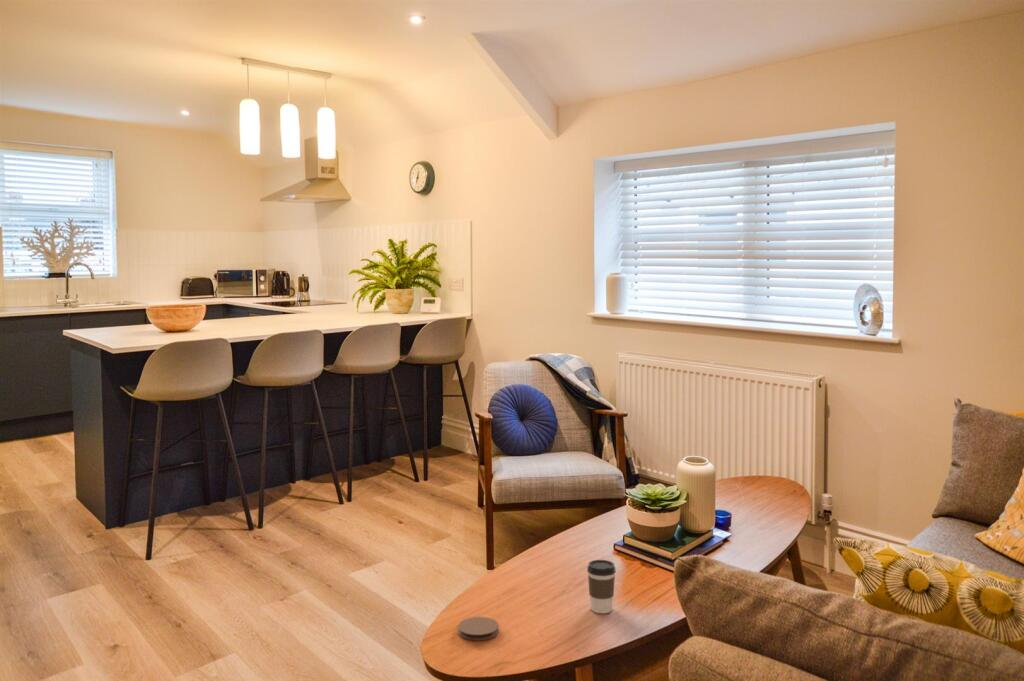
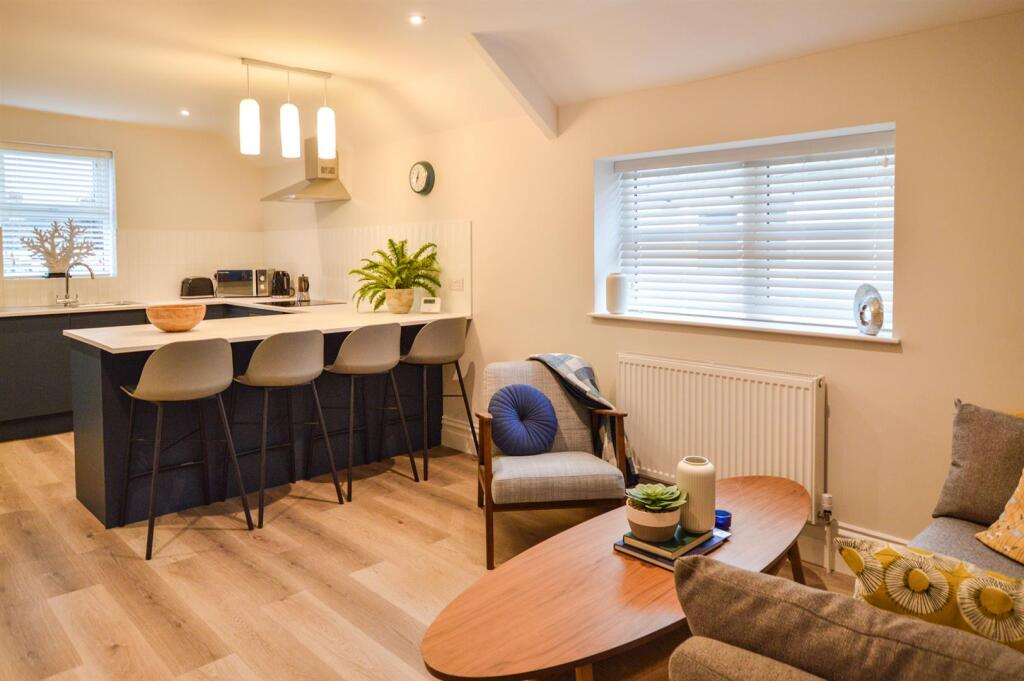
- coaster [457,616,500,641]
- coffee cup [586,559,617,614]
